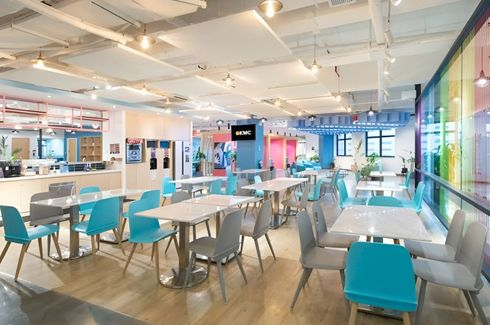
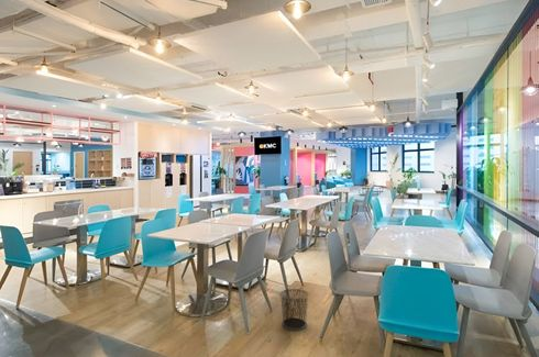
+ waste bin [278,288,310,331]
